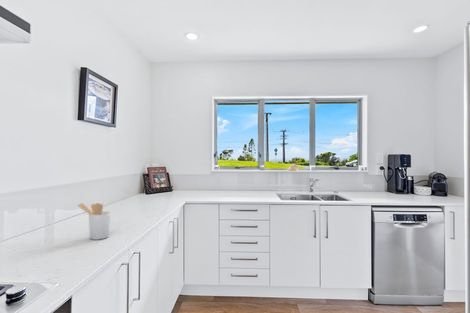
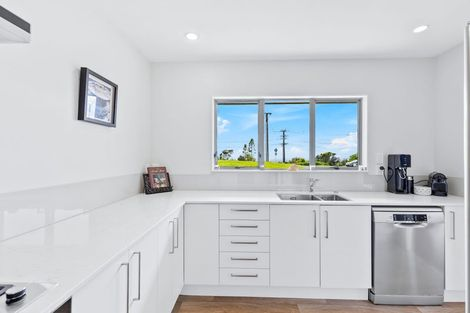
- utensil holder [76,202,111,241]
